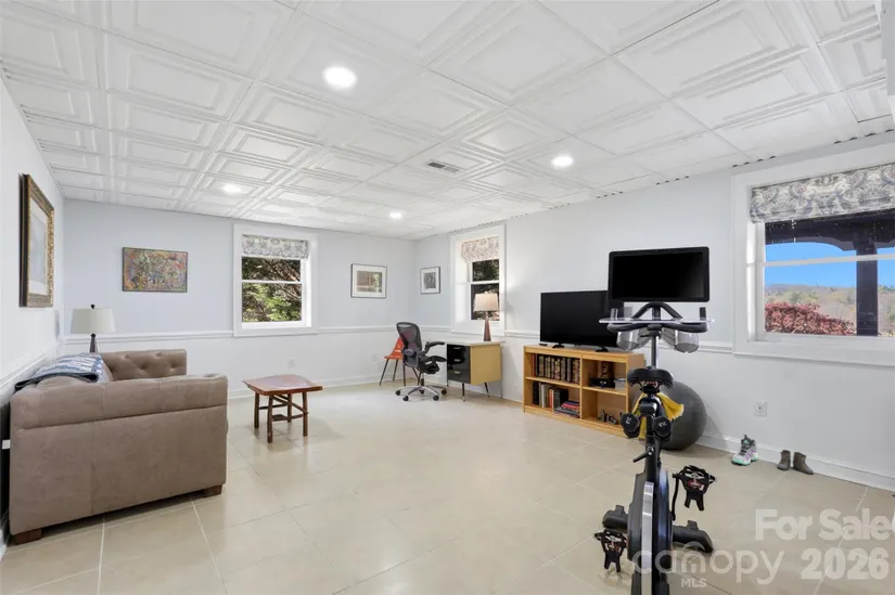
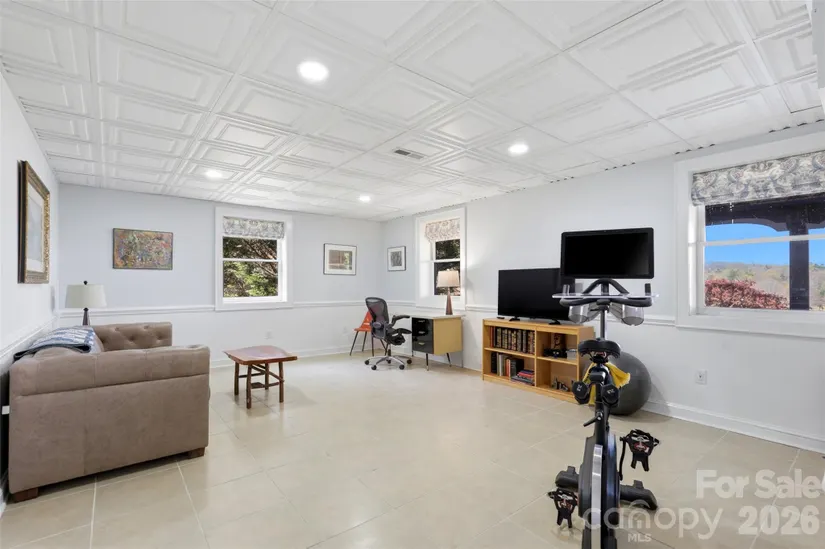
- boots [773,449,815,476]
- sneaker [731,434,758,466]
